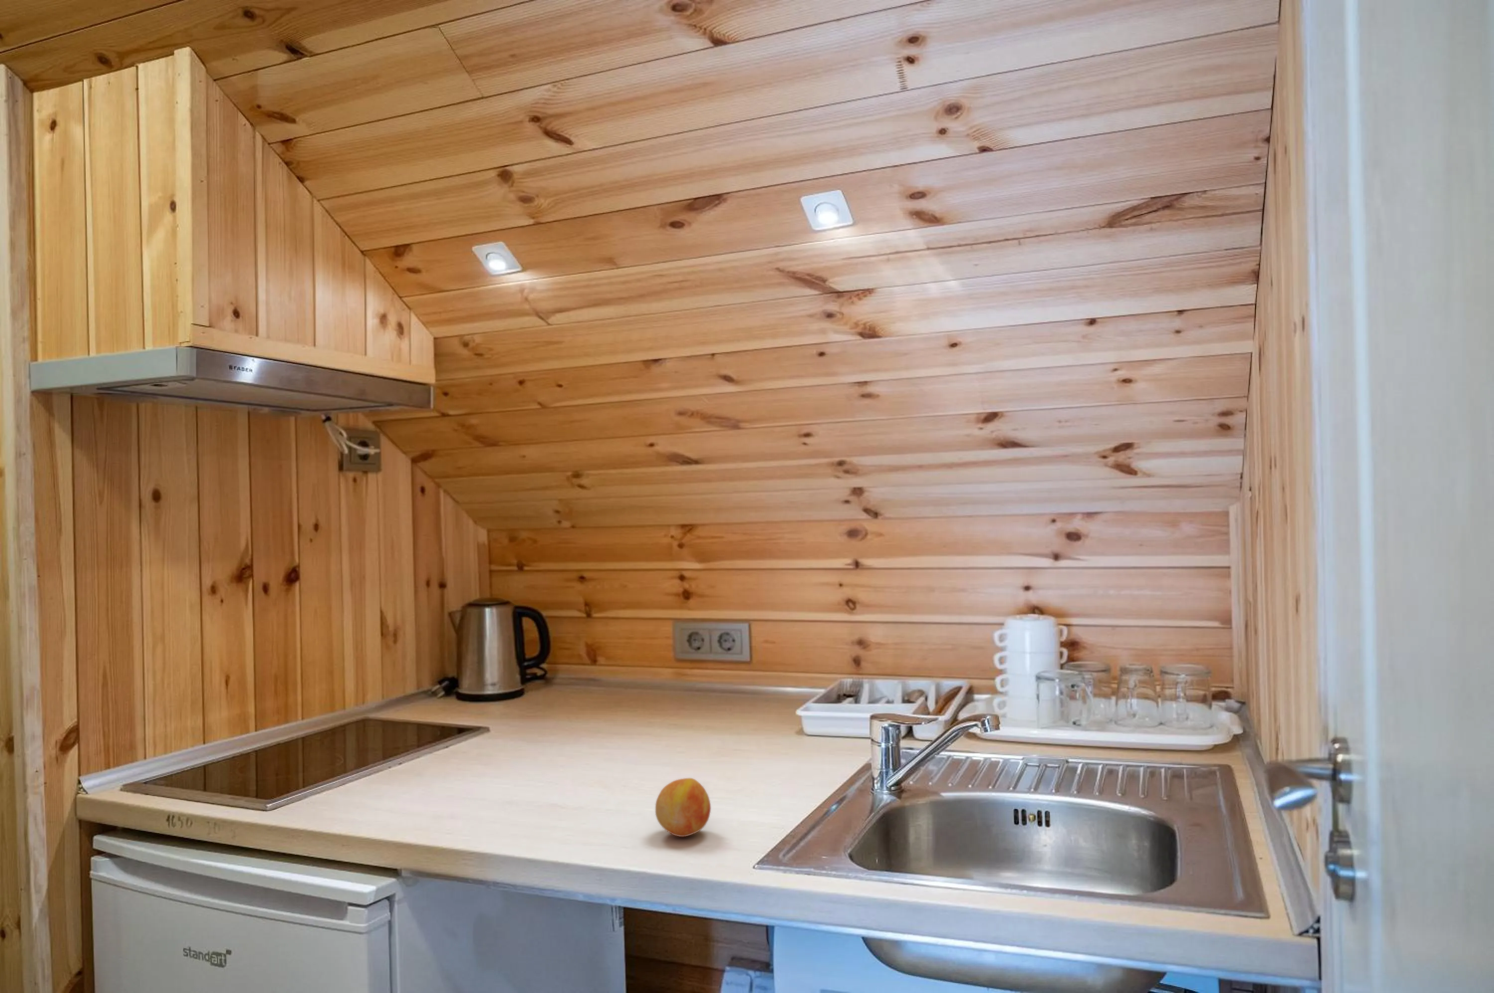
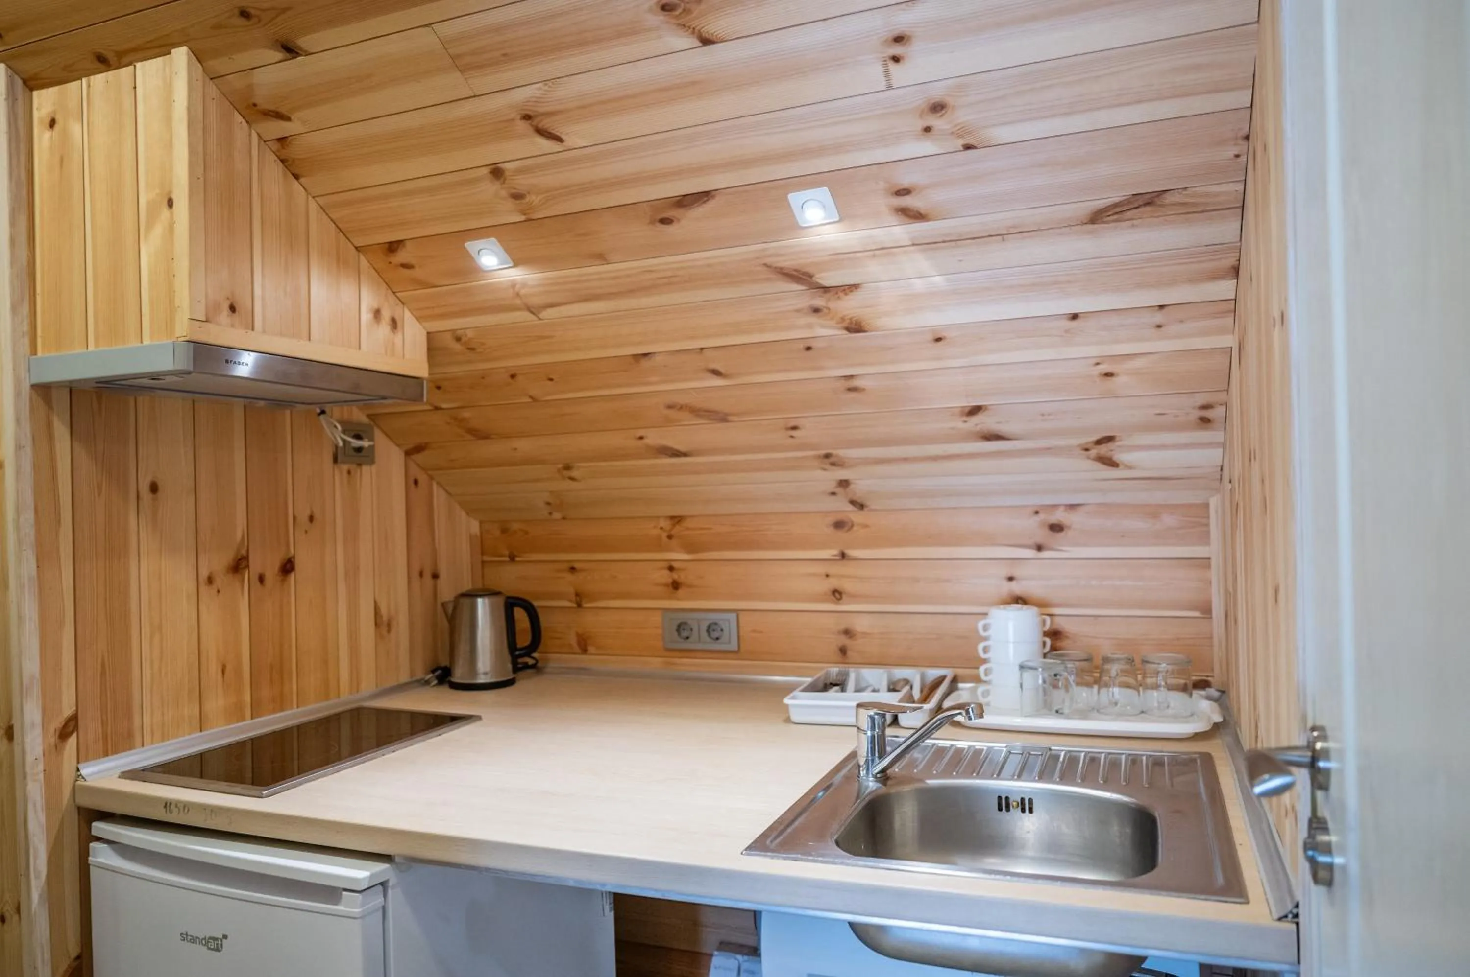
- fruit [654,778,711,837]
